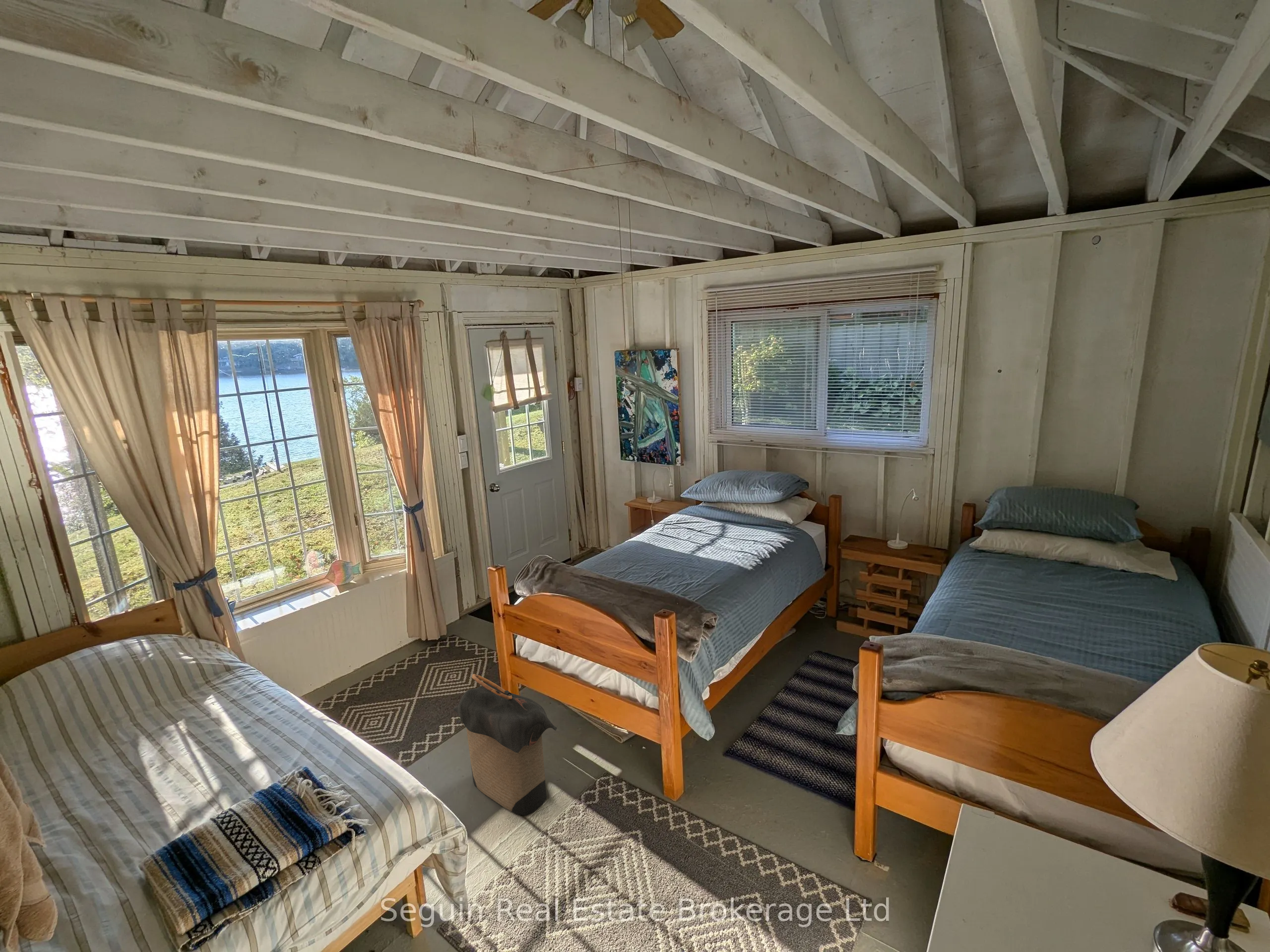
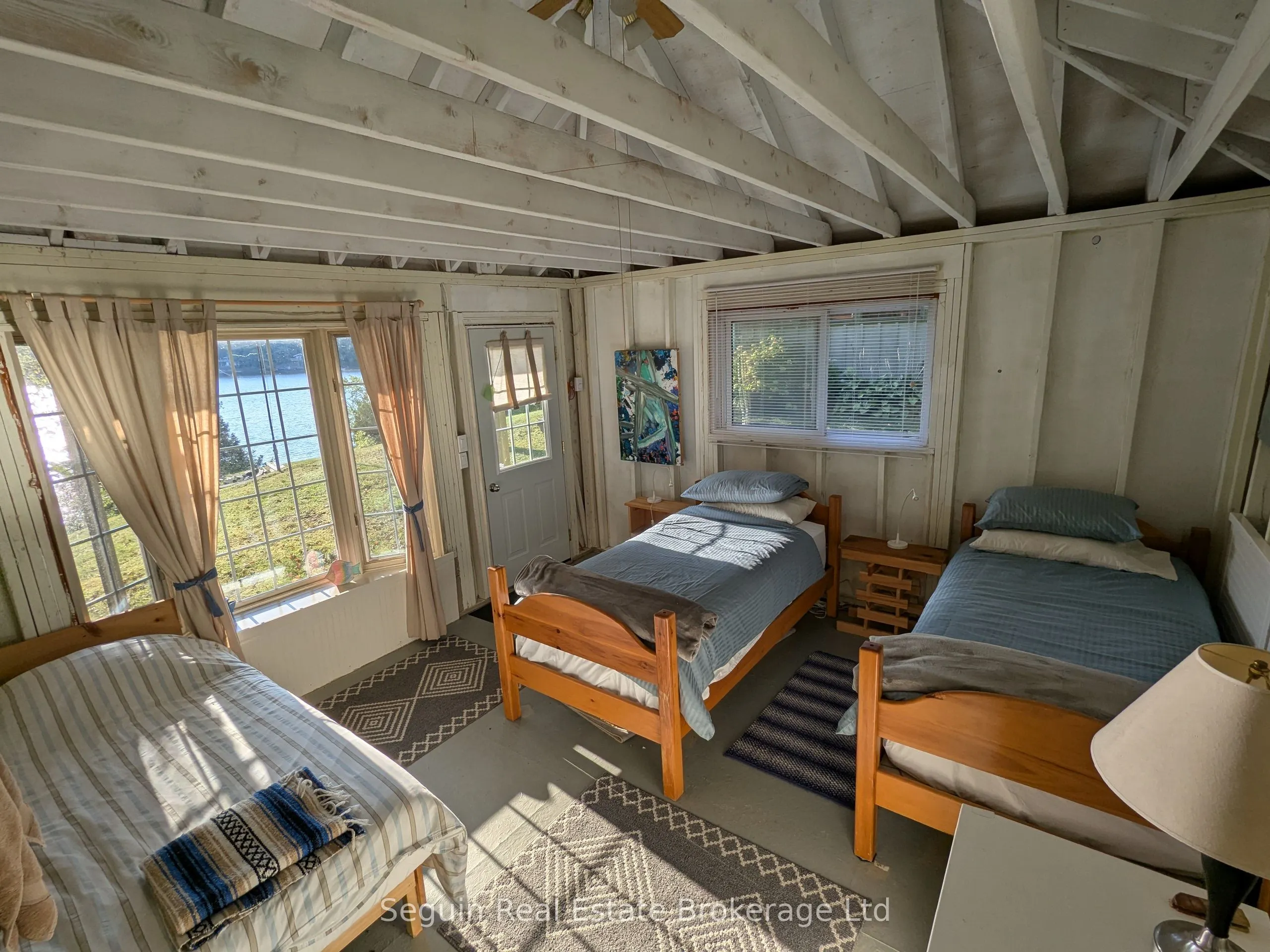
- laundry hamper [452,673,558,816]
